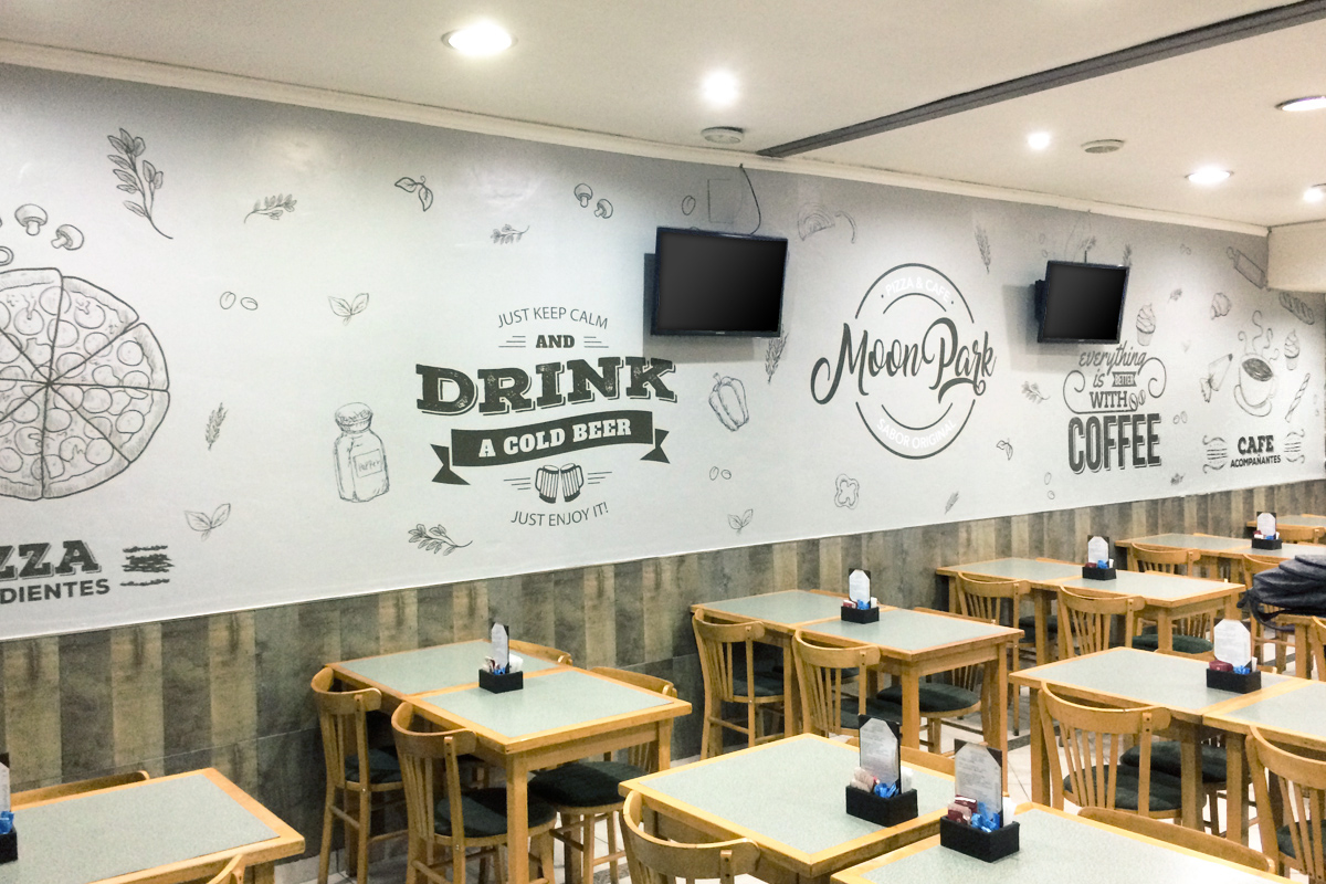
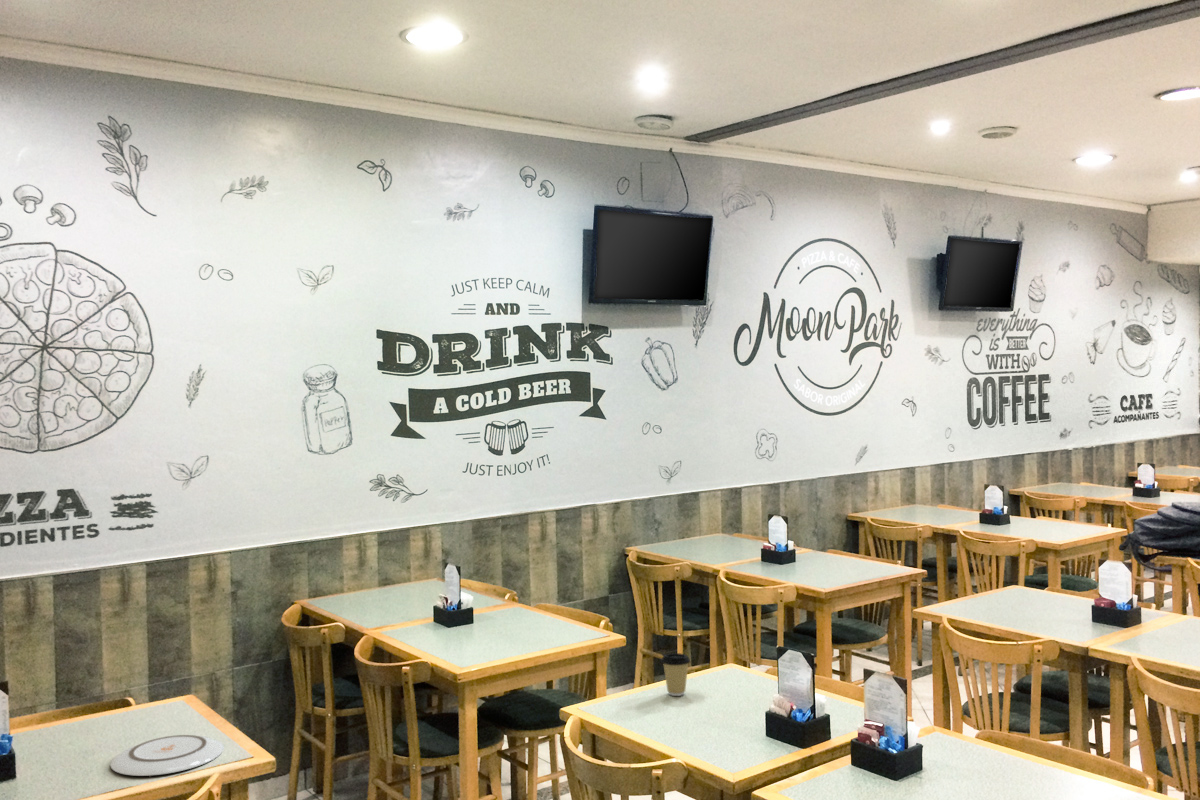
+ coffee cup [660,652,691,697]
+ plate [110,734,225,777]
